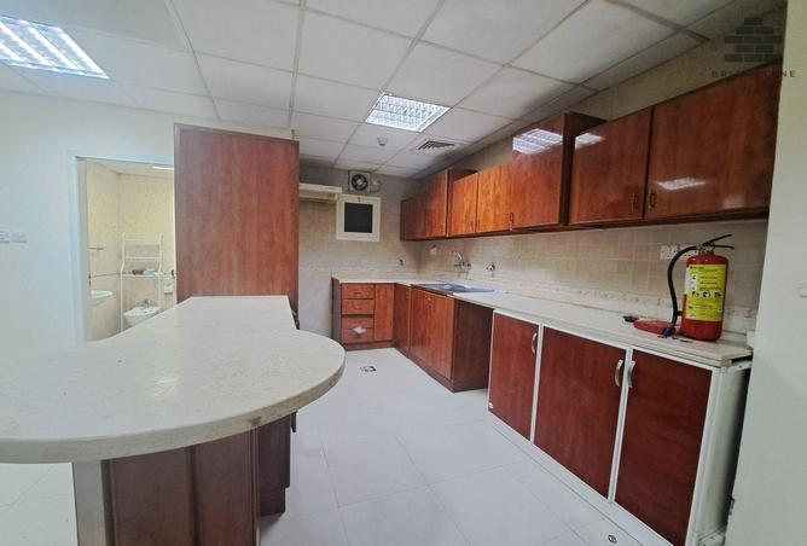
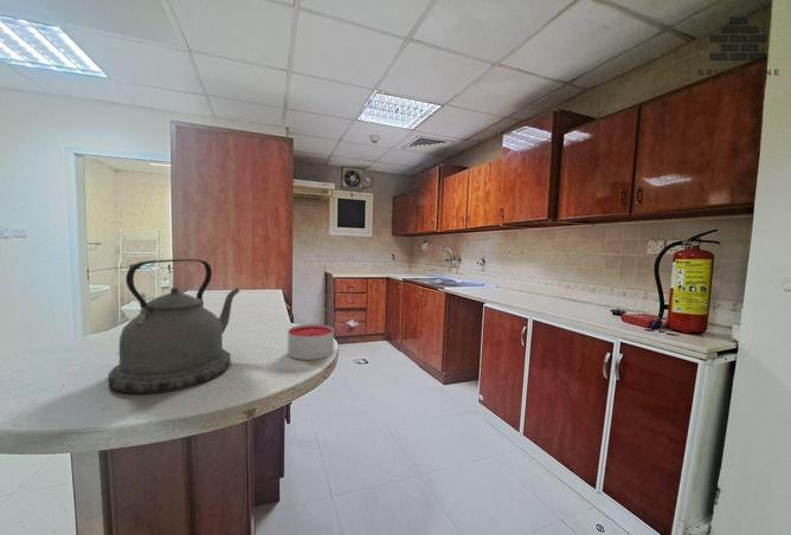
+ candle [287,323,335,361]
+ kettle [107,258,240,395]
